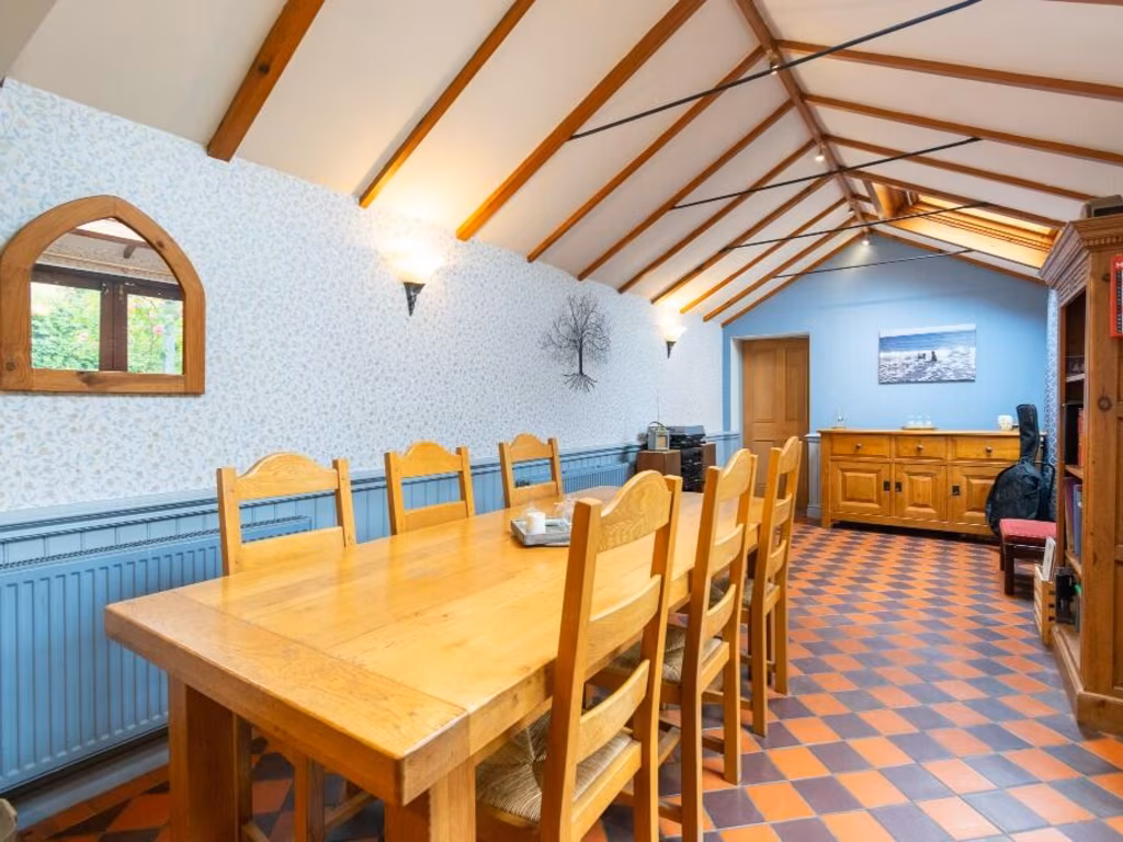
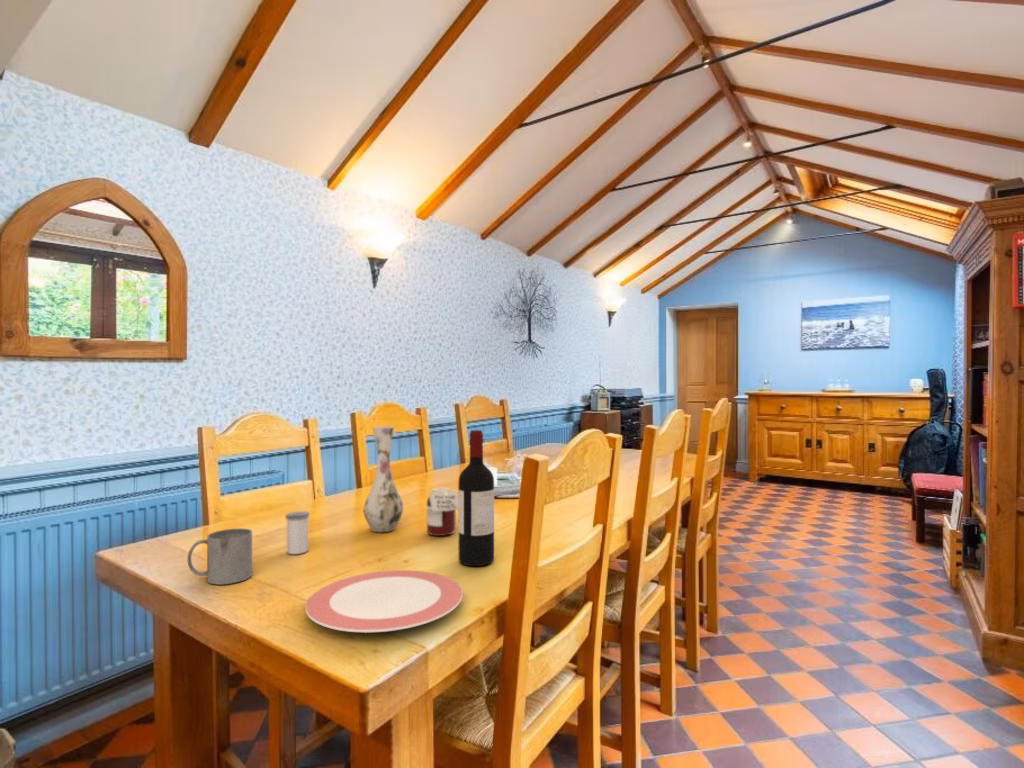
+ plate [304,569,464,634]
+ vase [363,425,404,533]
+ mug [187,527,253,586]
+ salt shaker [285,510,310,555]
+ jar [426,486,459,537]
+ wine bottle [457,429,495,567]
